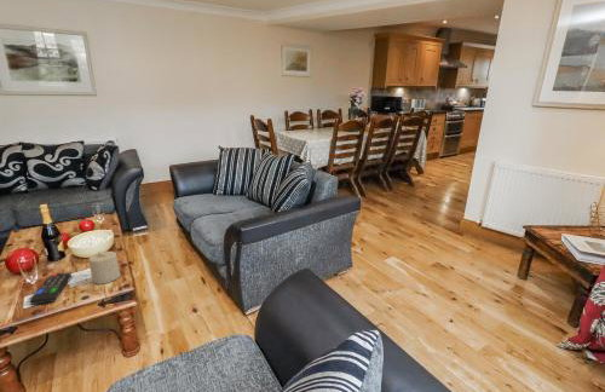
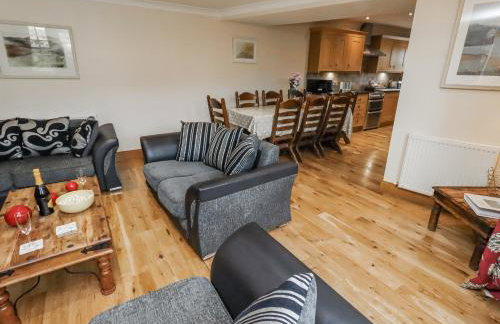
- remote control [28,271,73,306]
- candle [87,250,122,286]
